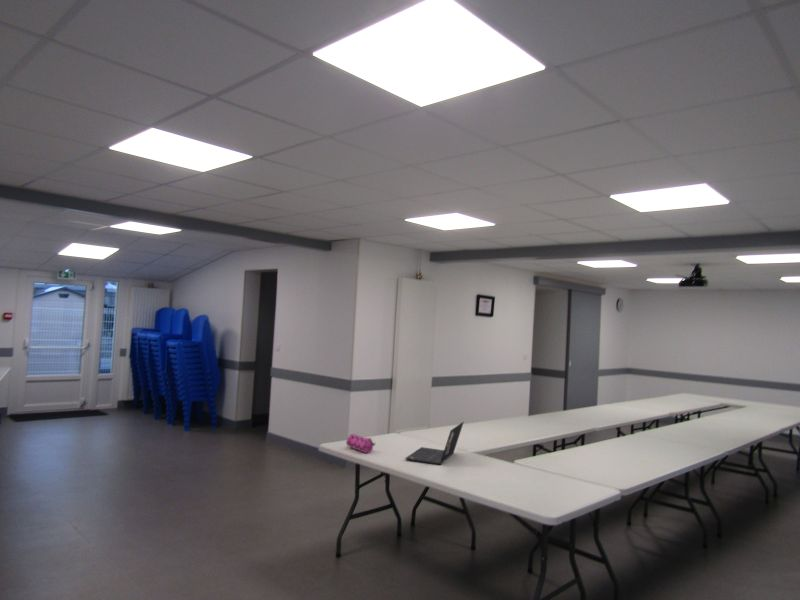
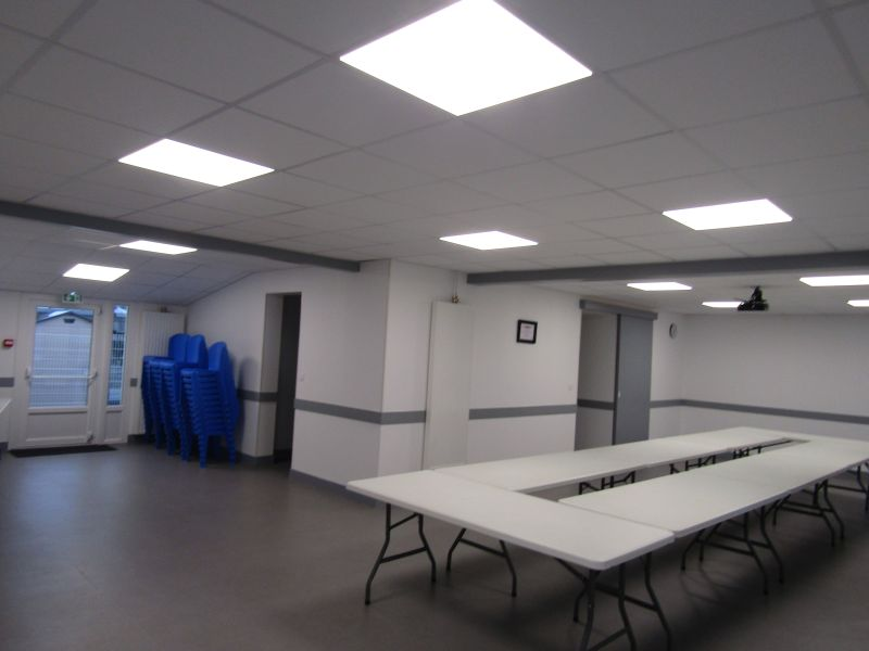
- laptop [404,421,465,466]
- pencil case [345,433,376,454]
